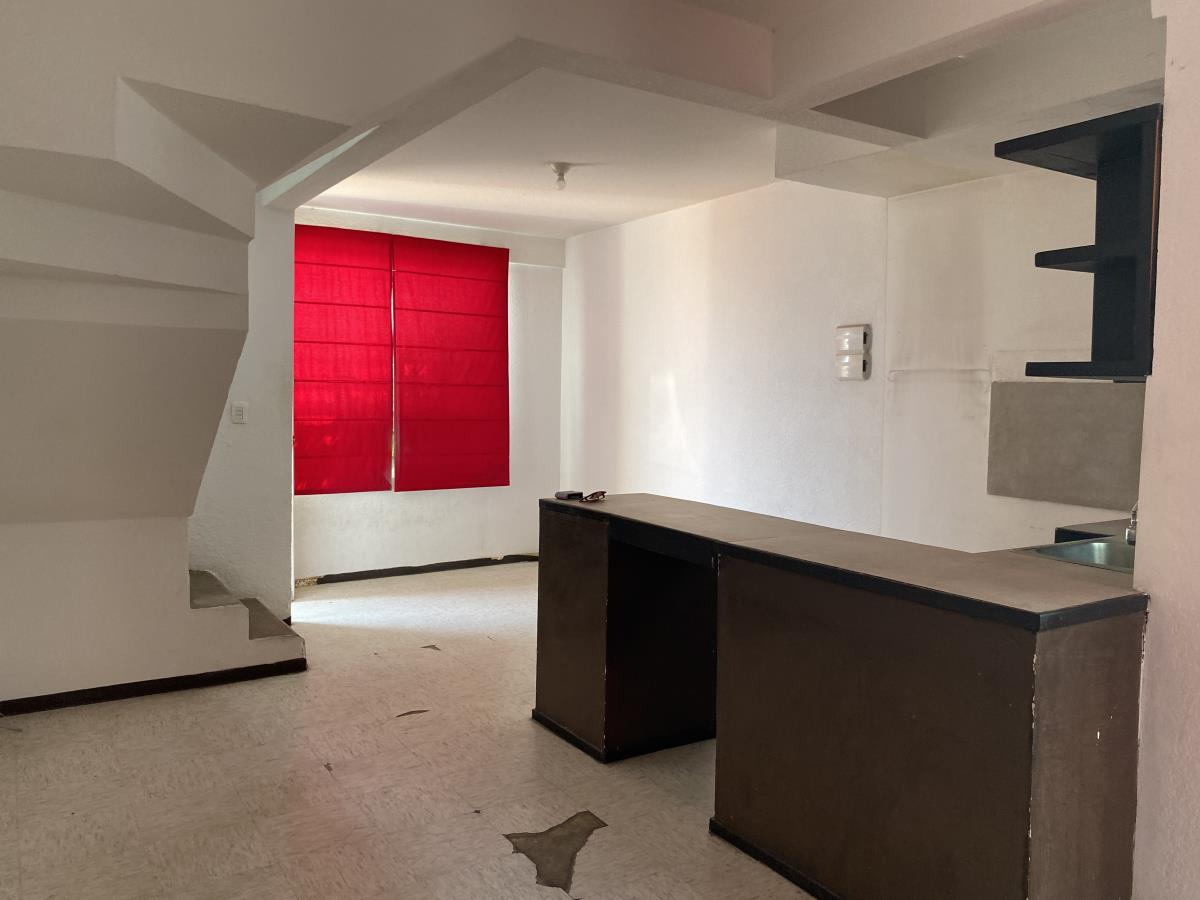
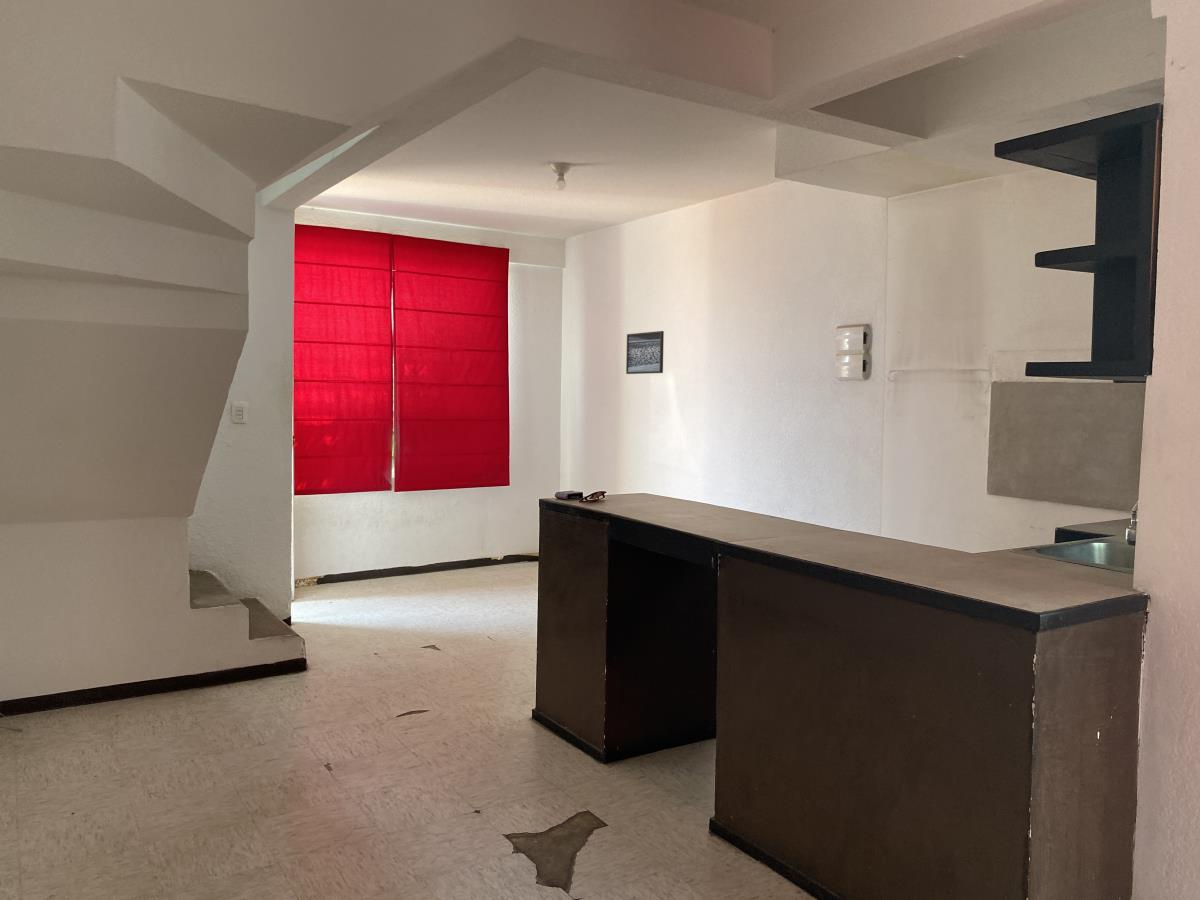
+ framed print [625,330,665,375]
